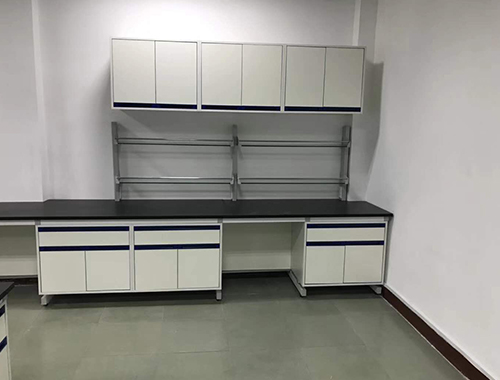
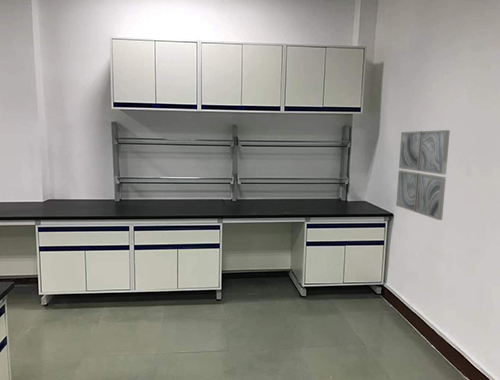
+ wall art [395,129,451,221]
